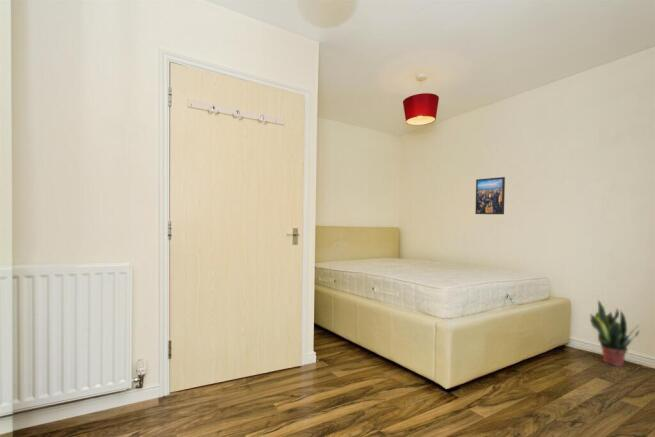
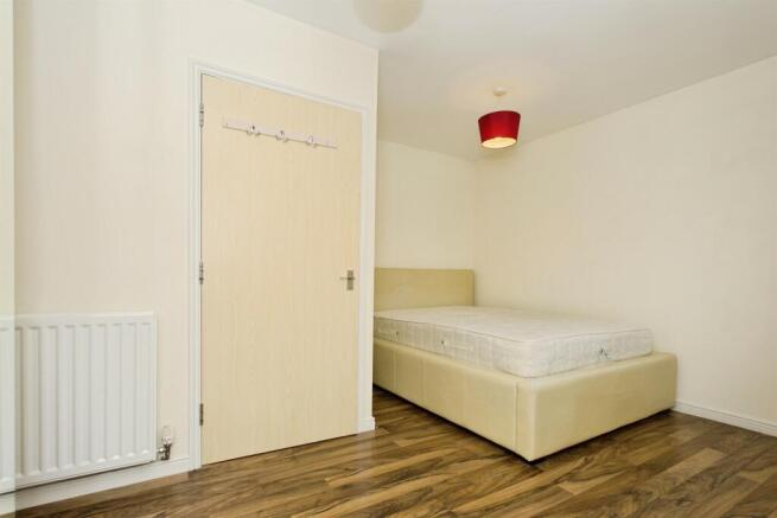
- potted plant [589,299,645,367]
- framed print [474,176,506,215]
